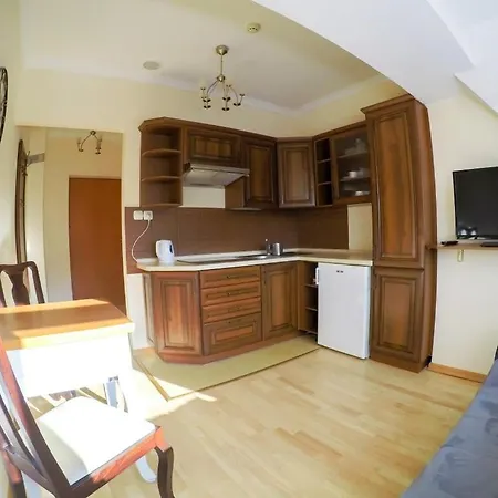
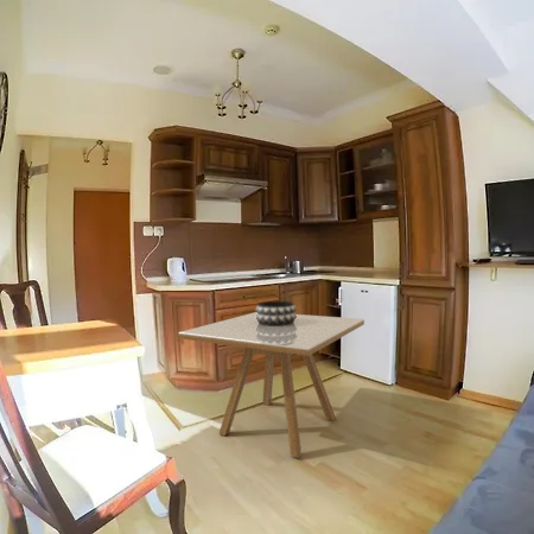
+ dining table [178,311,365,459]
+ decorative bowl [254,300,298,326]
